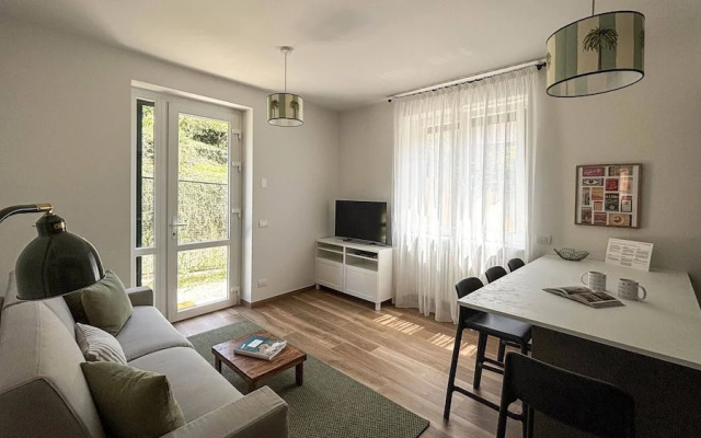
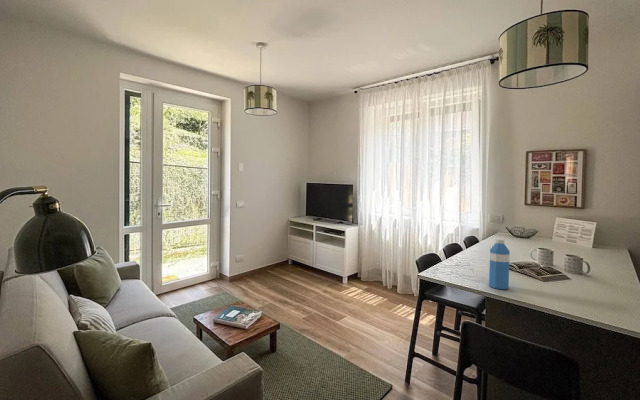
+ water bottle [488,238,511,290]
